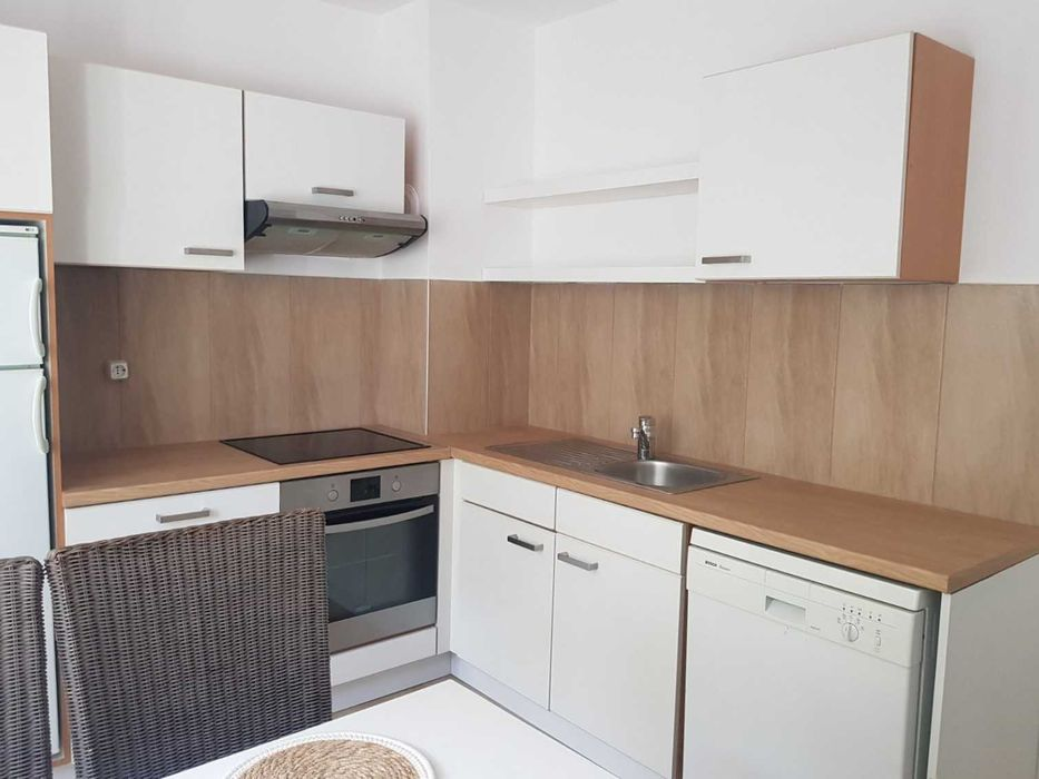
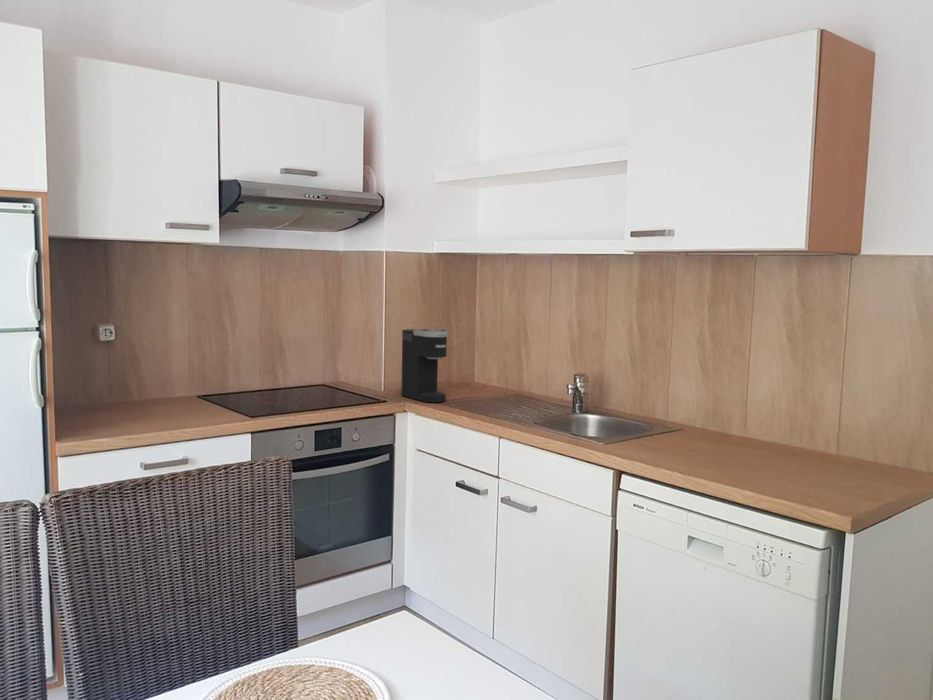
+ coffee maker [400,328,449,404]
